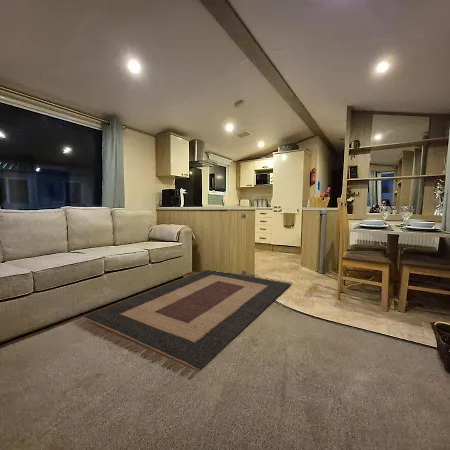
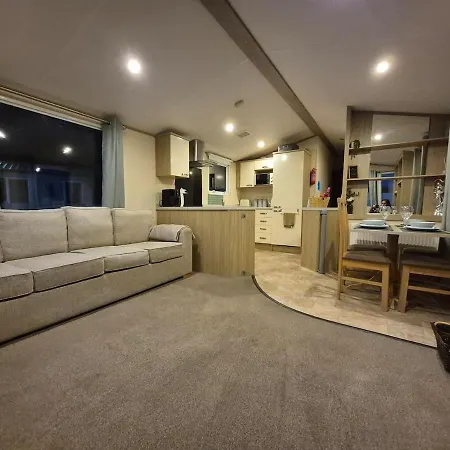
- rug [72,269,294,380]
